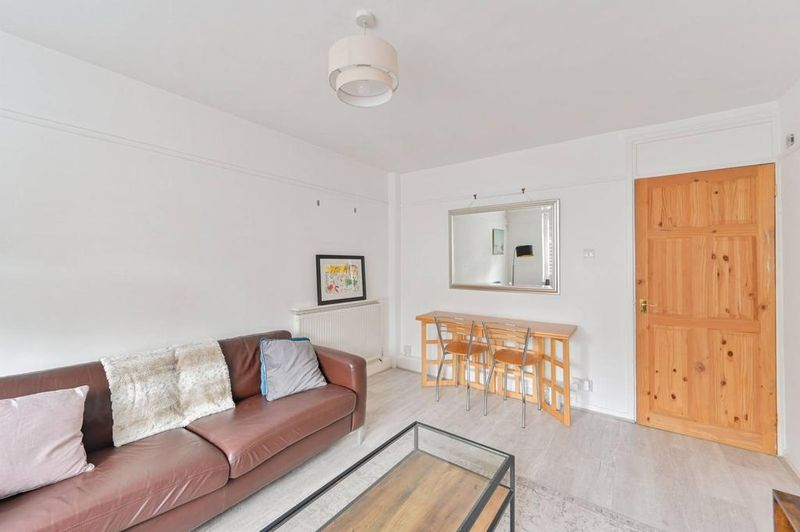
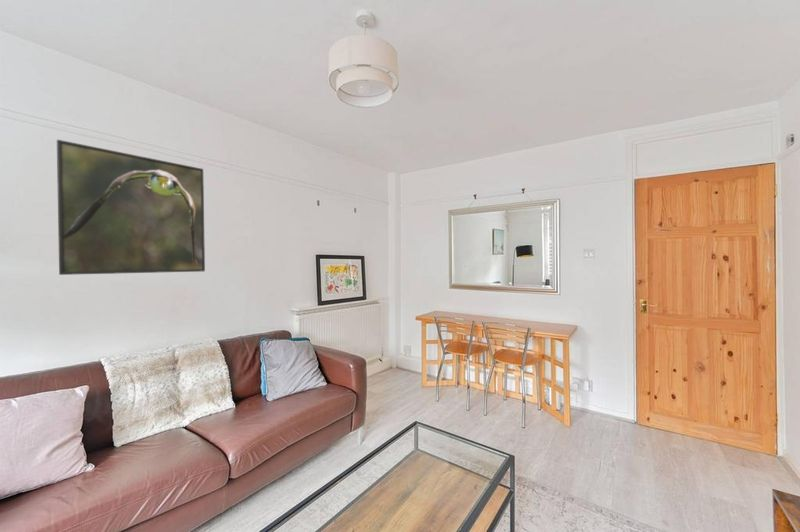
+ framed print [56,139,206,276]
